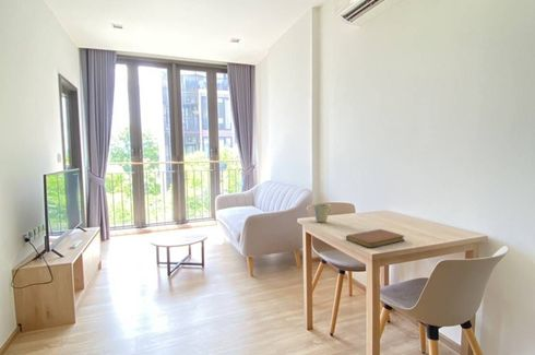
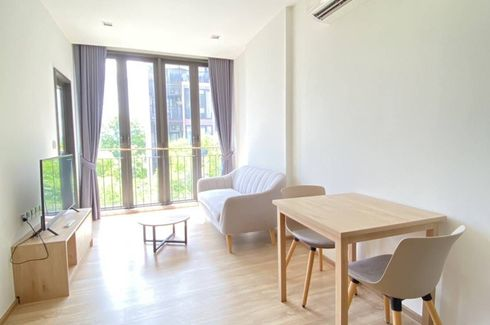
- notebook [345,228,406,249]
- cup [311,202,332,224]
